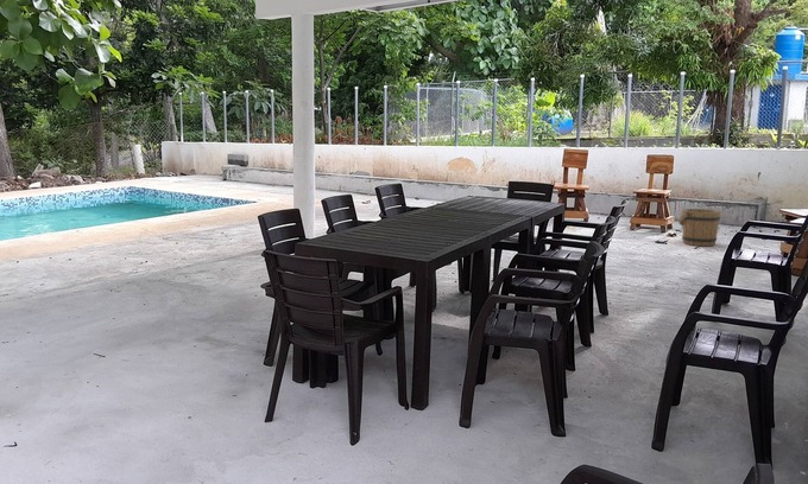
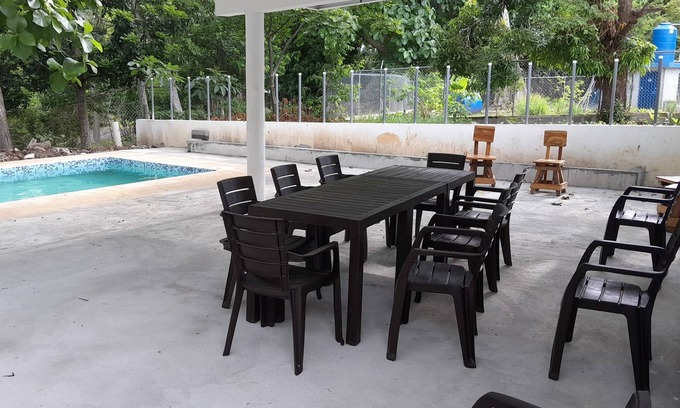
- bucket [677,208,722,247]
